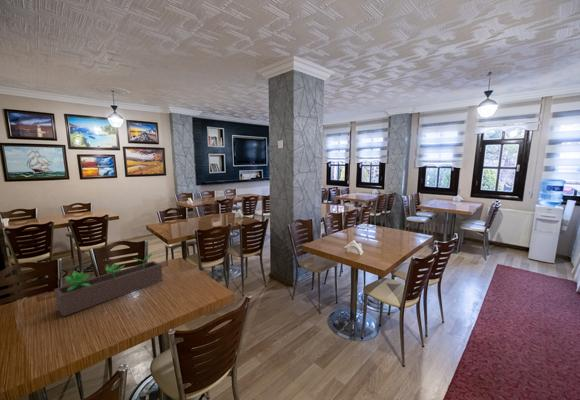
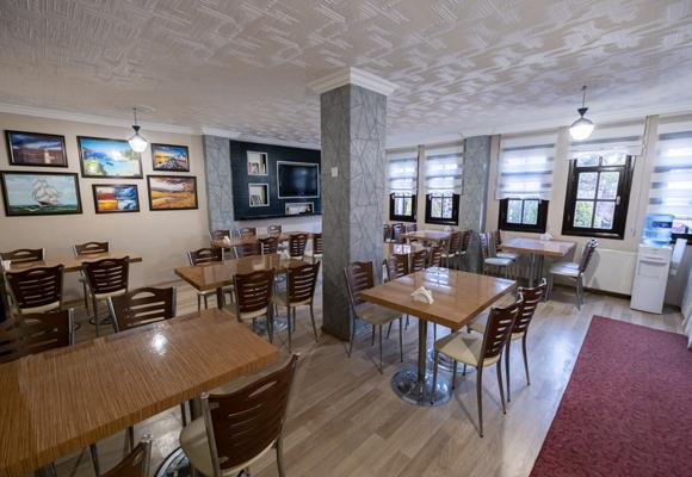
- succulent planter [53,252,163,318]
